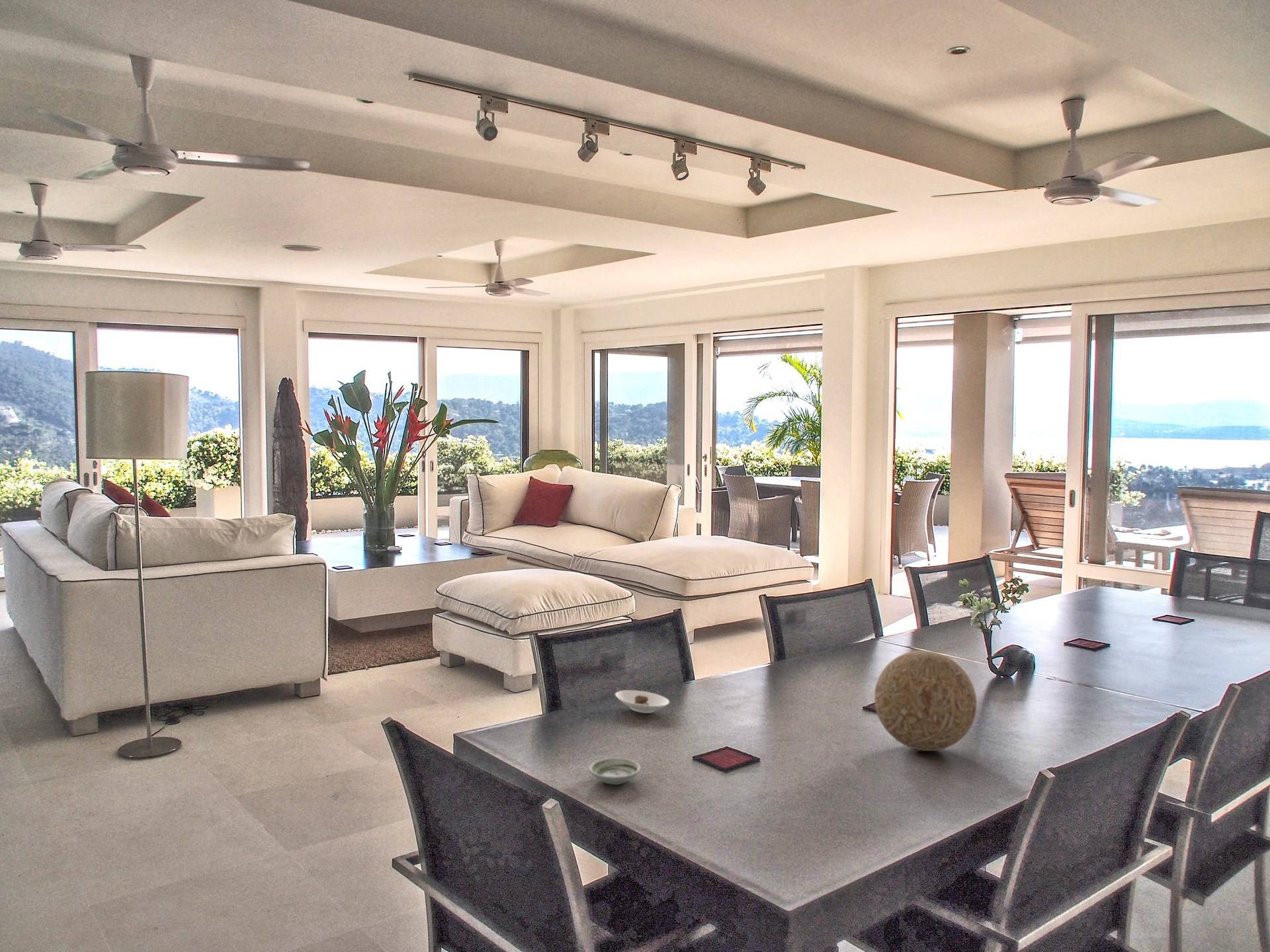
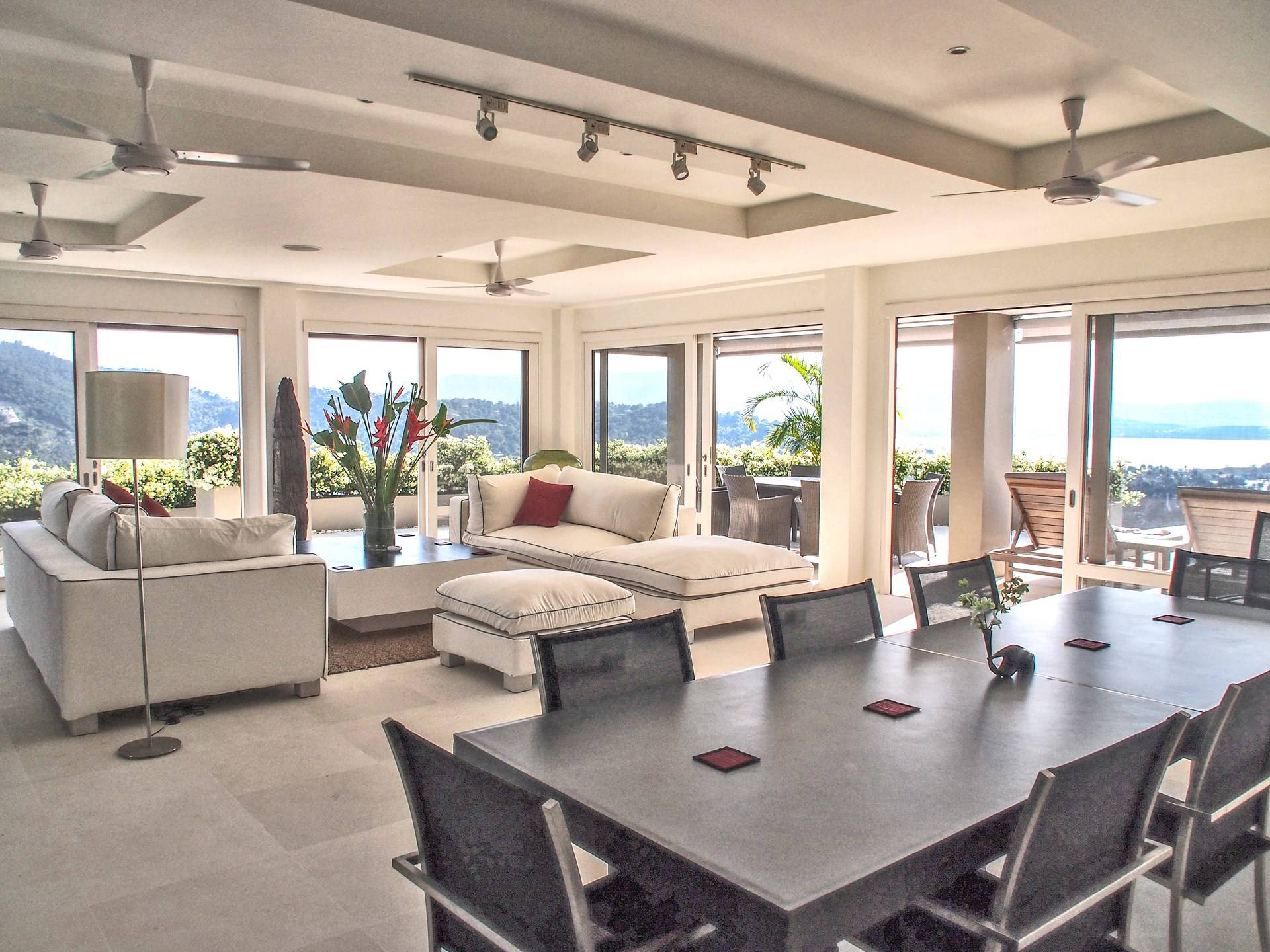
- saucer [588,757,642,785]
- saucer [614,690,670,714]
- decorative ball [874,650,978,752]
